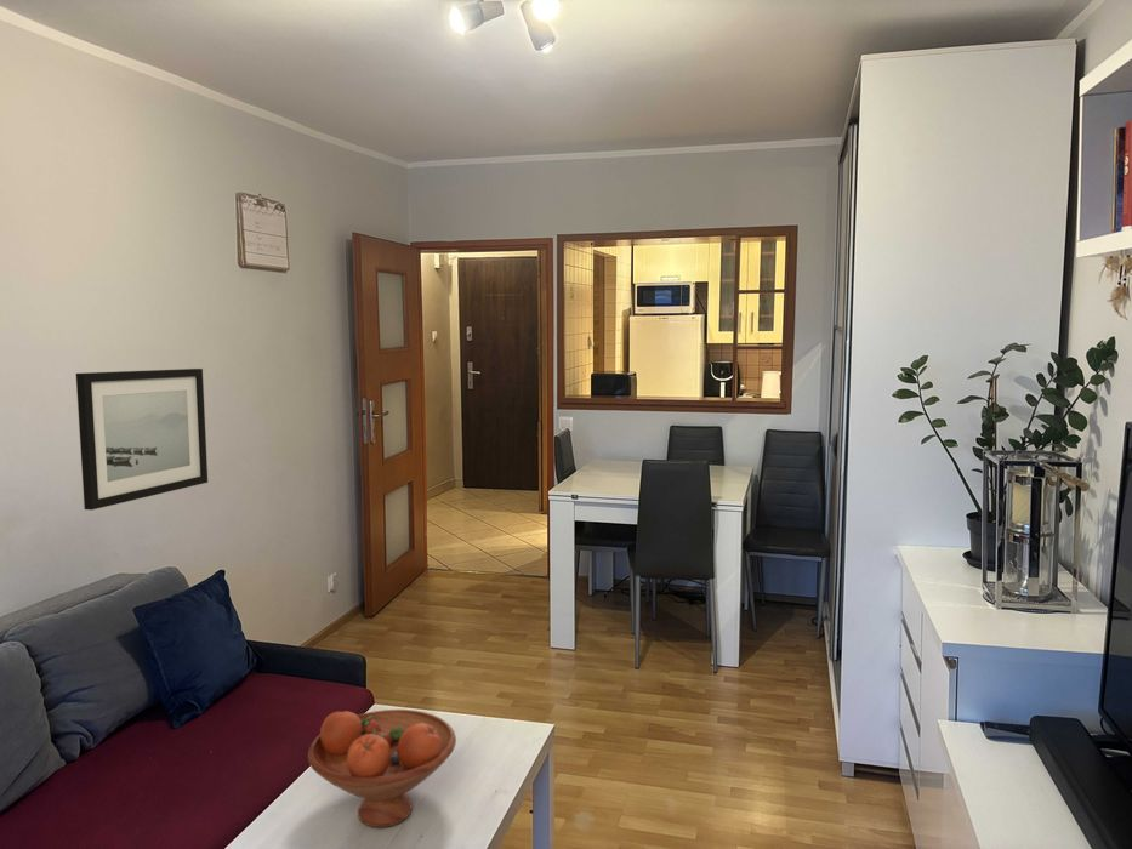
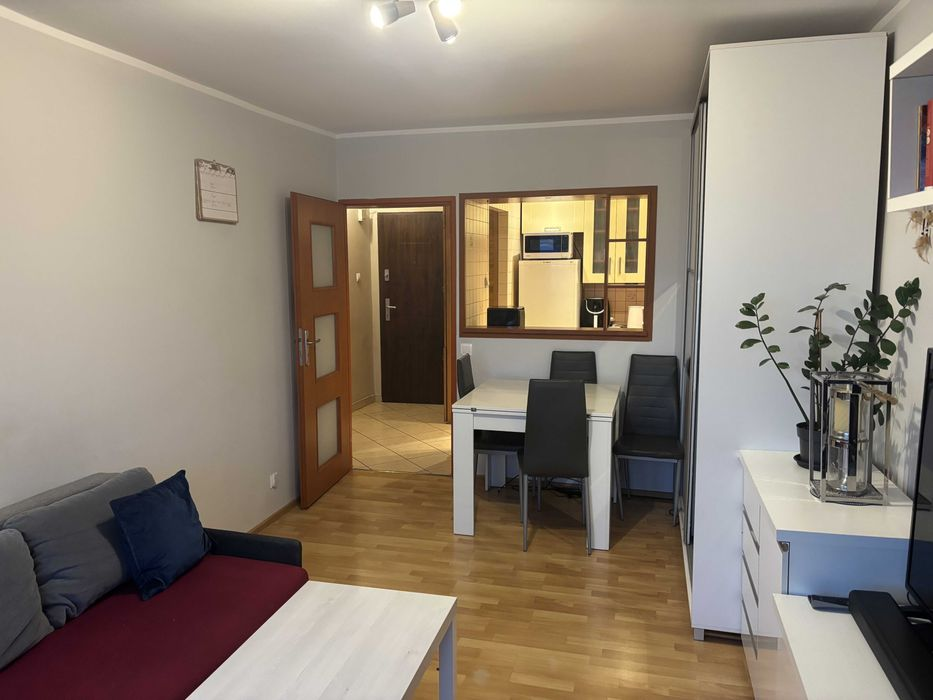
- wall art [75,367,209,512]
- fruit bowl [307,708,457,828]
